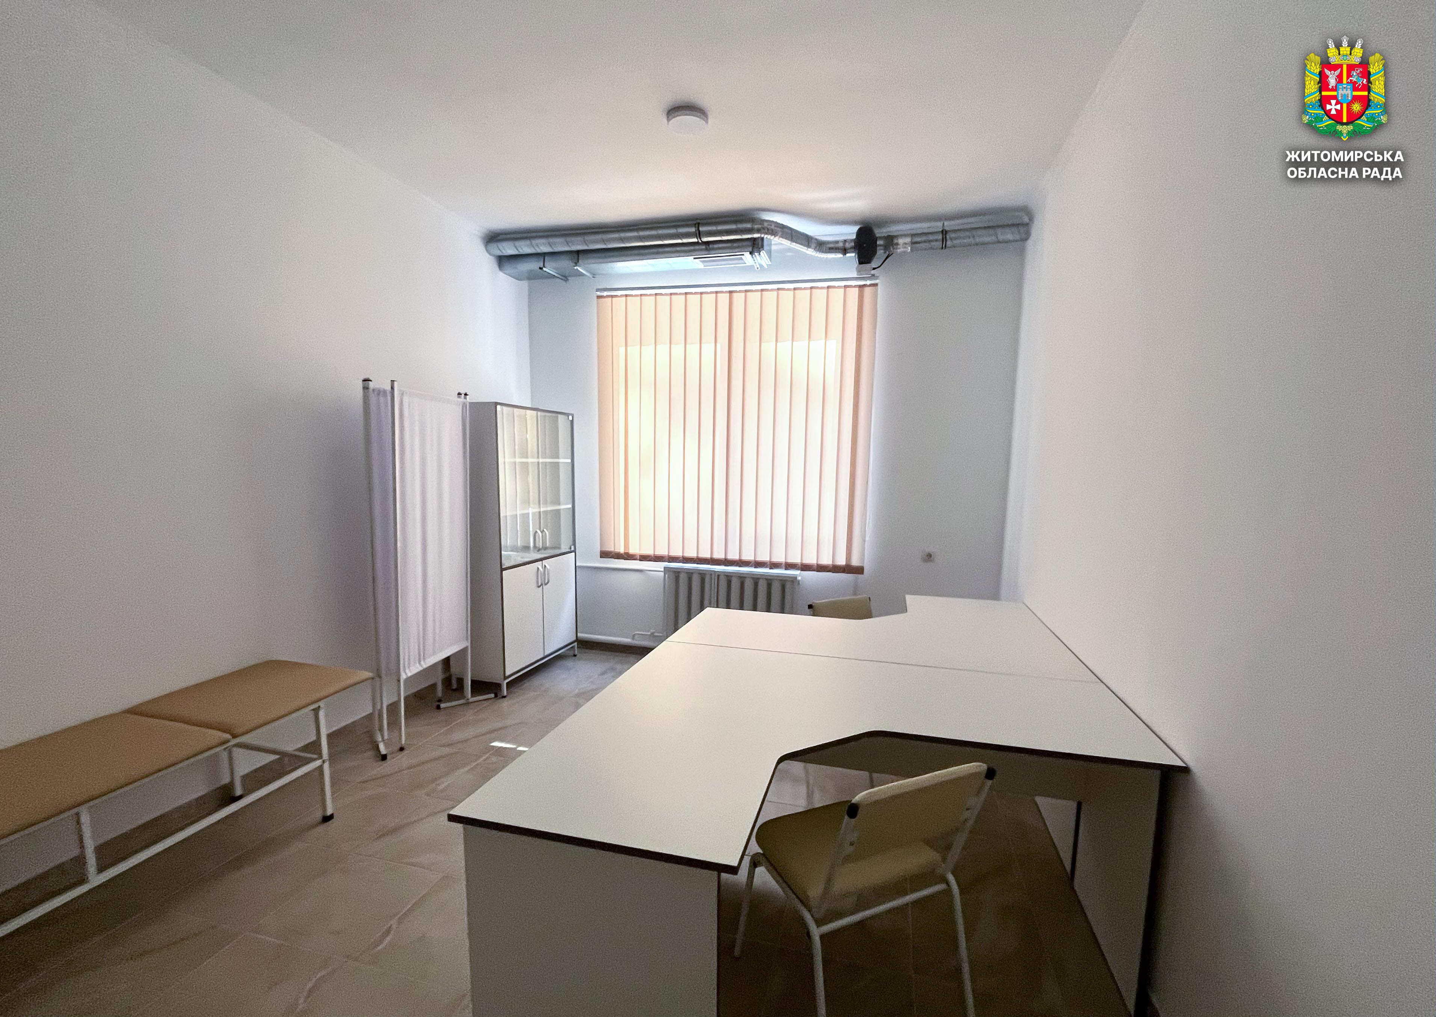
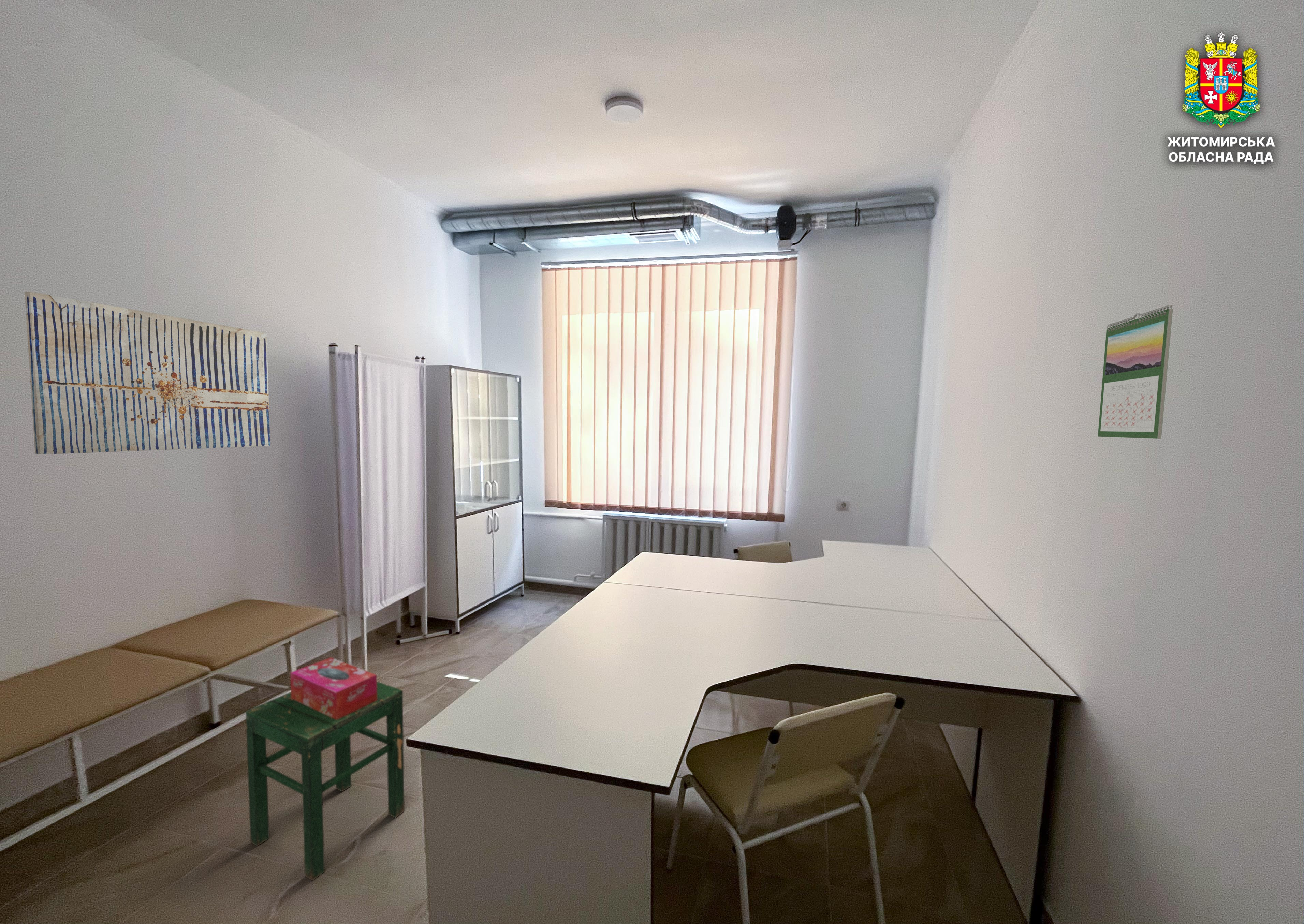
+ stool [245,681,405,881]
+ wall art [24,291,270,455]
+ tissue box [290,657,377,720]
+ calendar [1097,305,1173,439]
